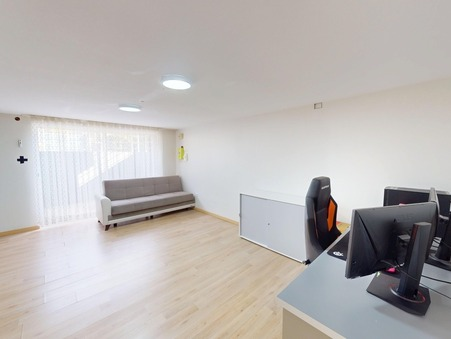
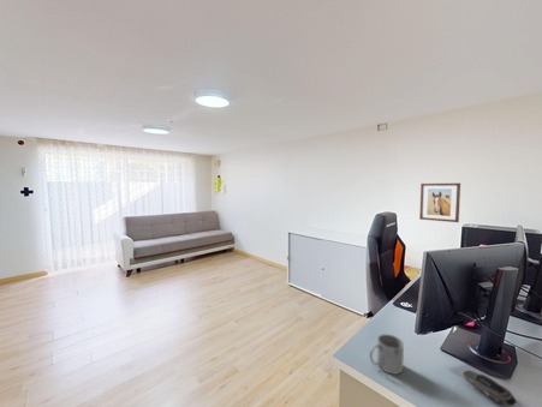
+ wall art [418,182,461,223]
+ mug [369,334,405,376]
+ computer mouse [461,369,518,407]
